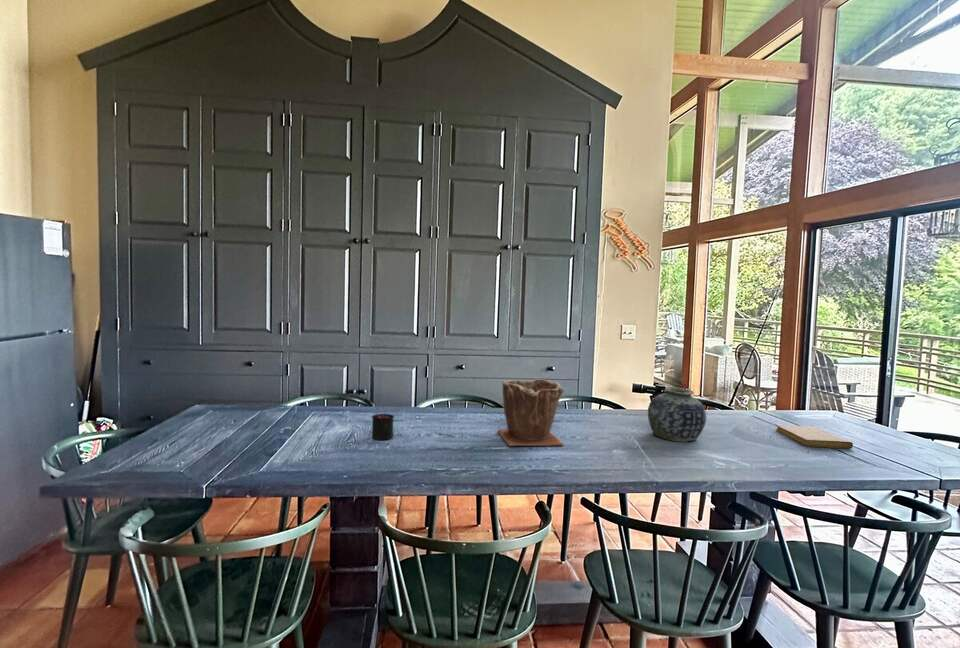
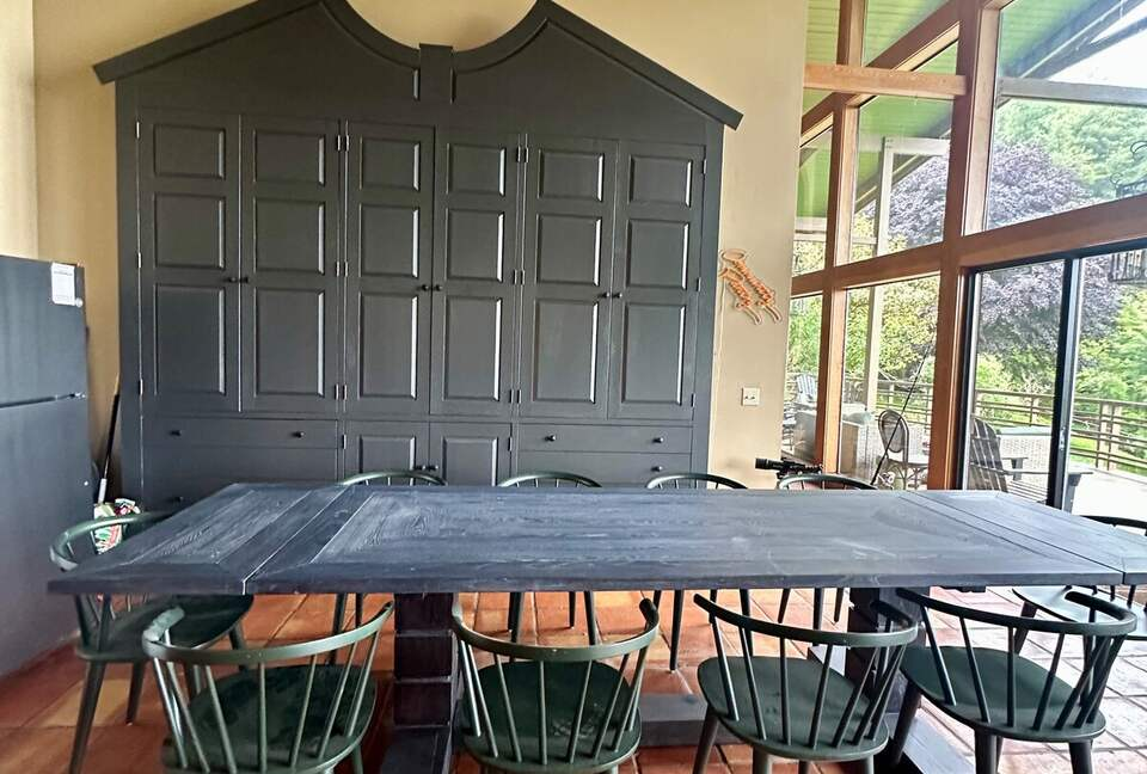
- notebook [775,424,854,450]
- candle [371,406,395,441]
- vase [647,386,707,443]
- plant pot [496,378,565,447]
